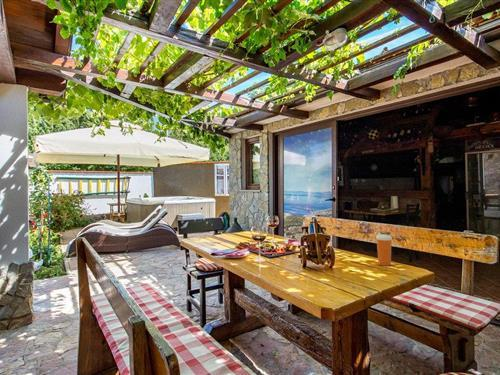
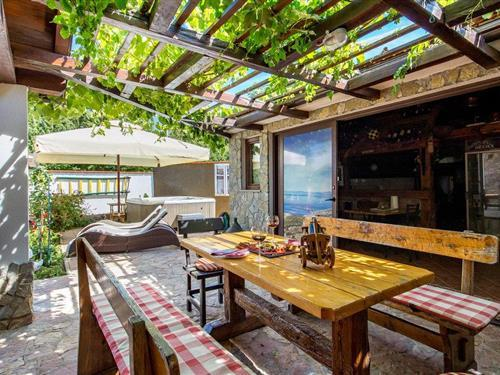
- shaker bottle [375,231,393,267]
